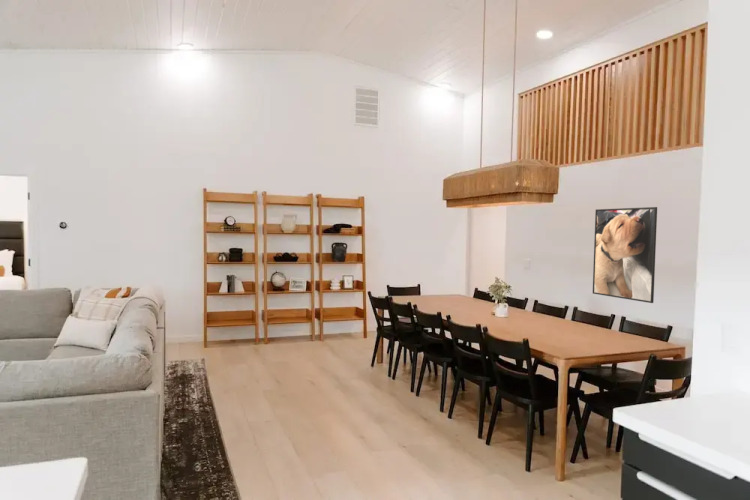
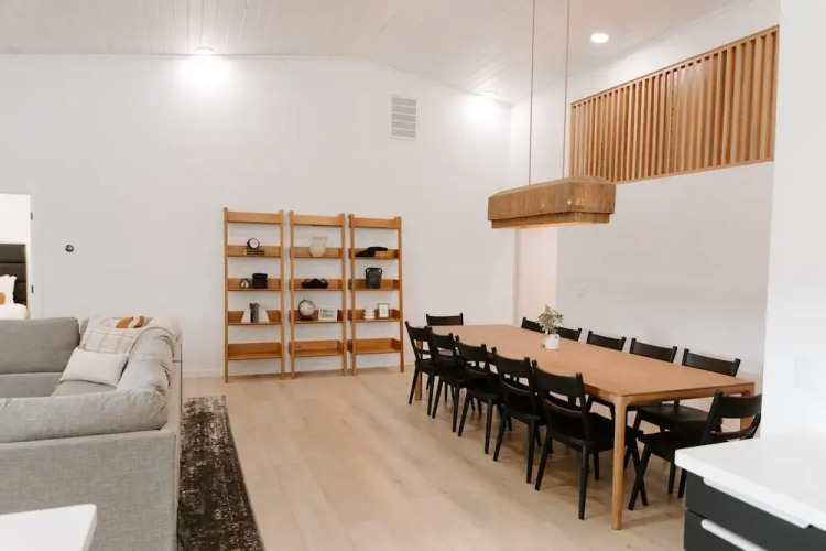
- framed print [592,206,658,304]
